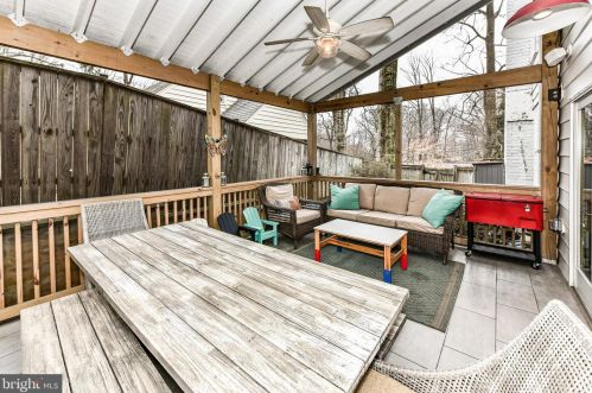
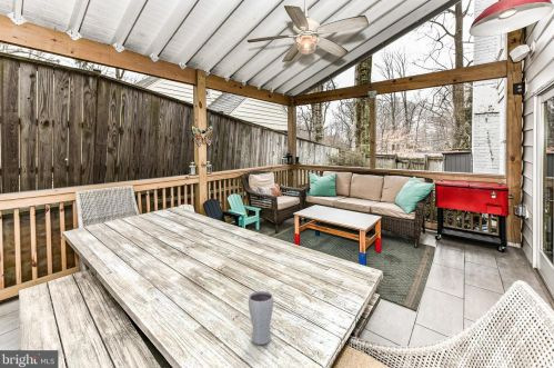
+ drinking glass [248,290,274,346]
